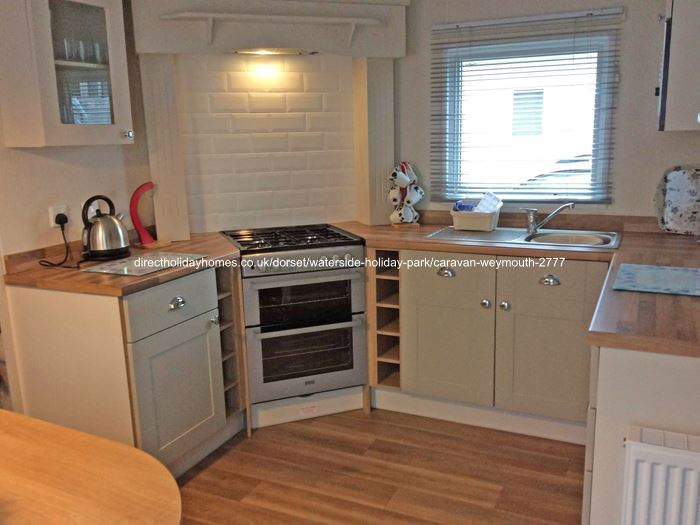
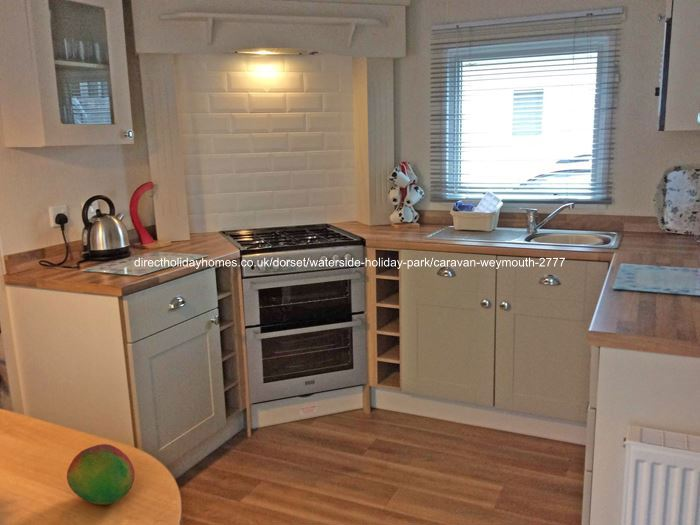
+ fruit [66,443,136,506]
